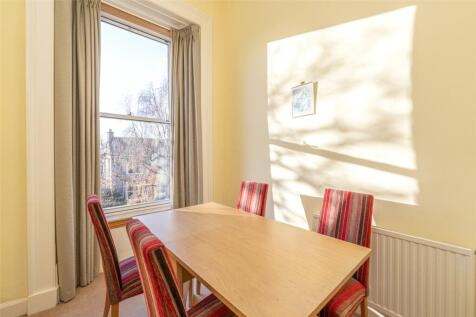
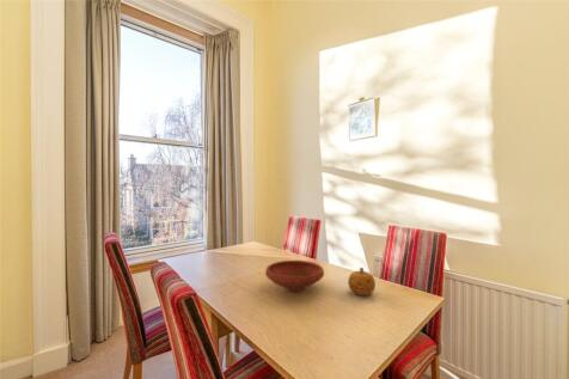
+ fruit [347,267,377,297]
+ bowl [264,259,325,293]
